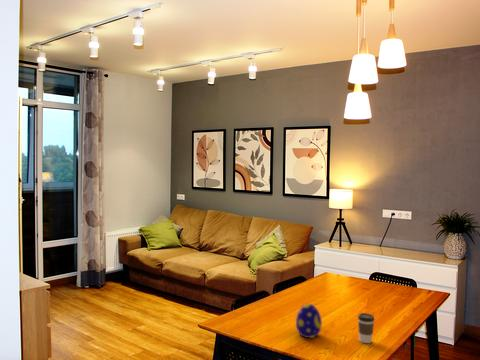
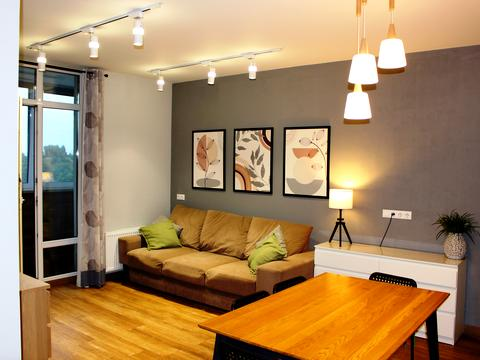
- decorative egg [295,303,323,339]
- coffee cup [357,312,376,344]
